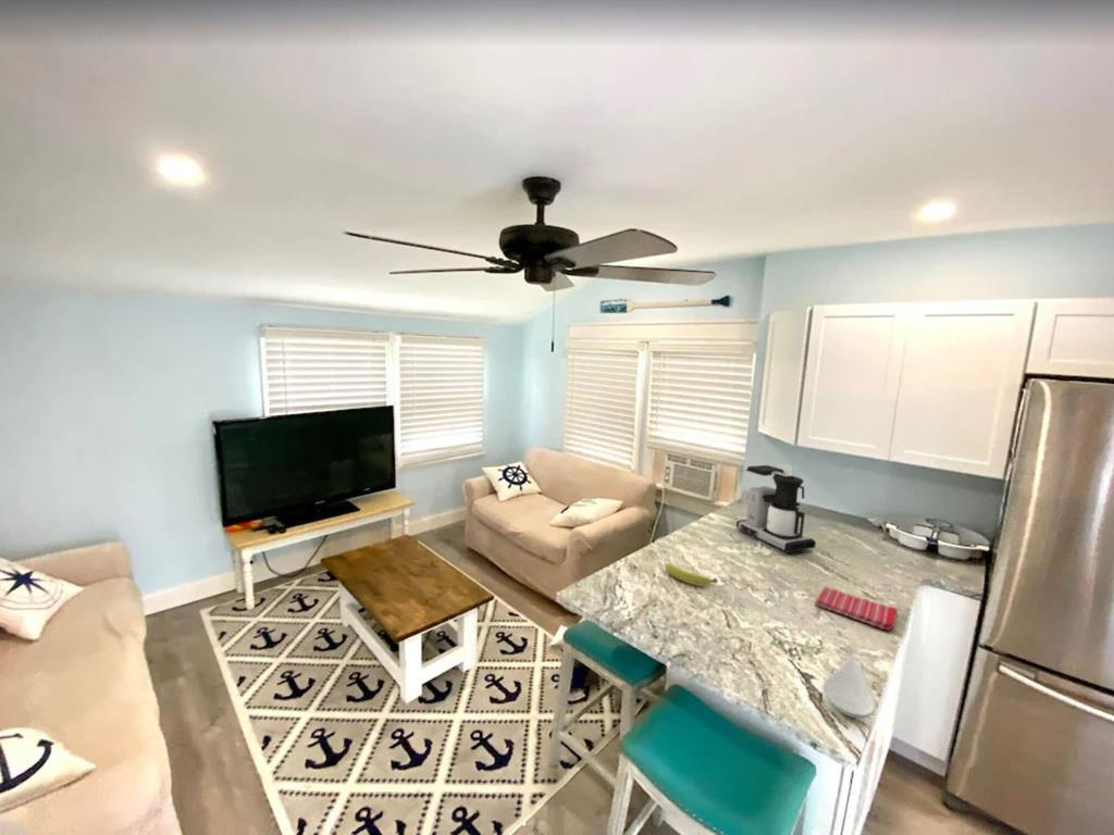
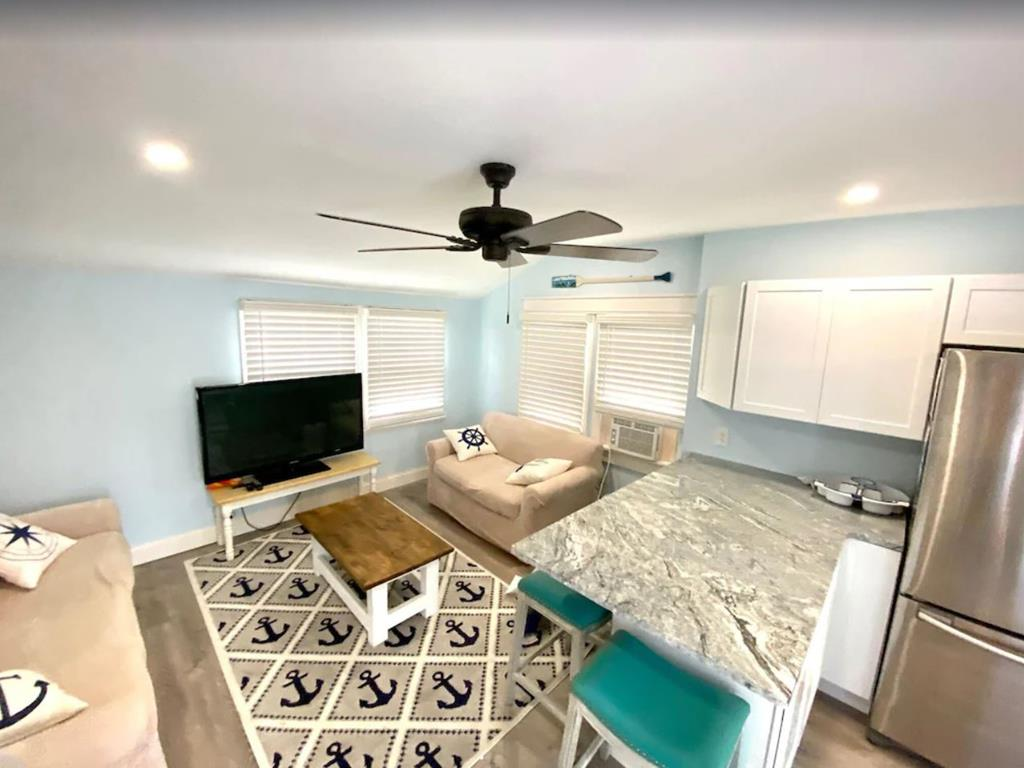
- fruit [664,563,719,587]
- dish towel [814,585,899,633]
- spoon rest [821,656,877,720]
- coffee maker [734,464,817,554]
